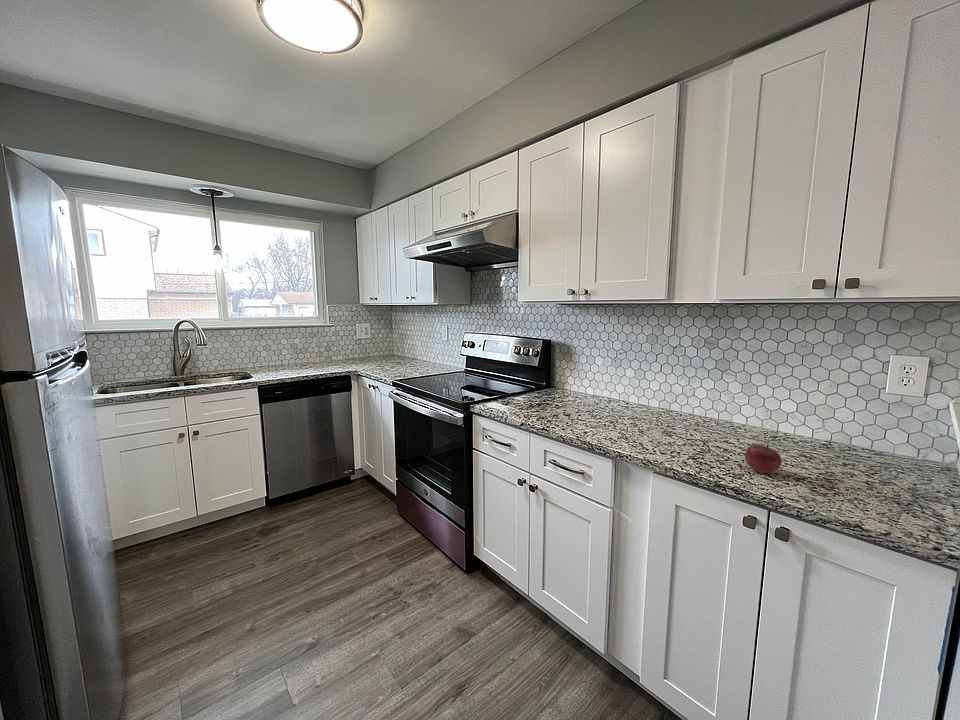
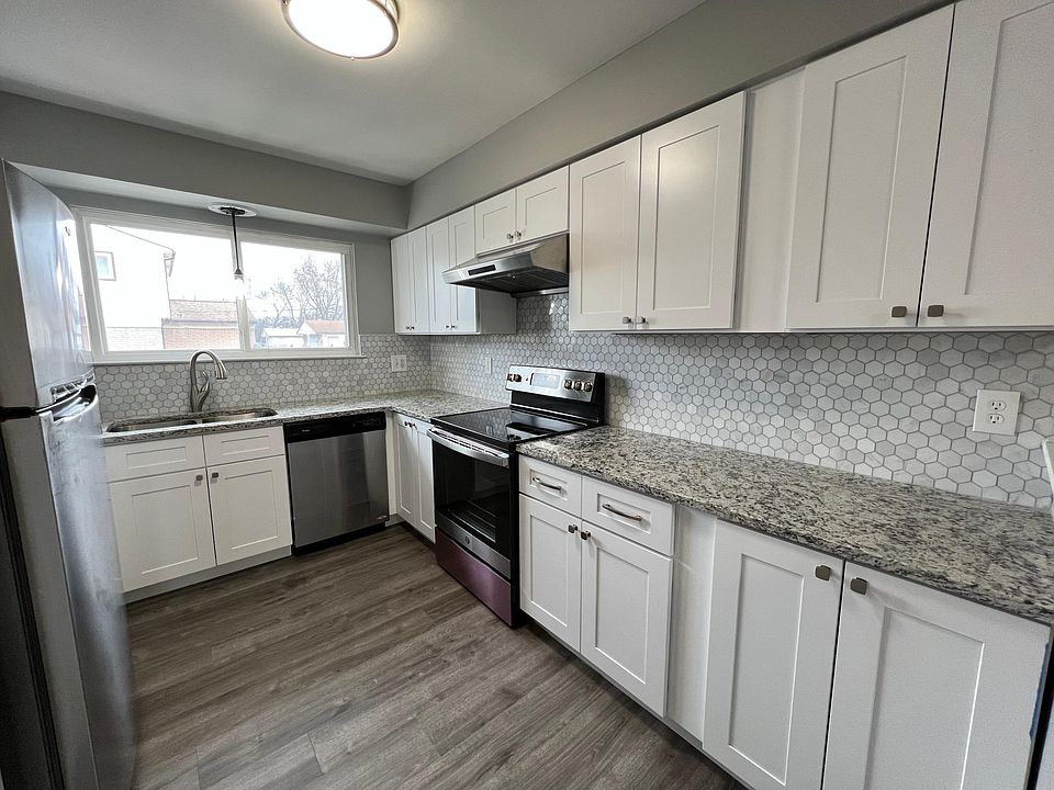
- fruit [744,443,783,474]
